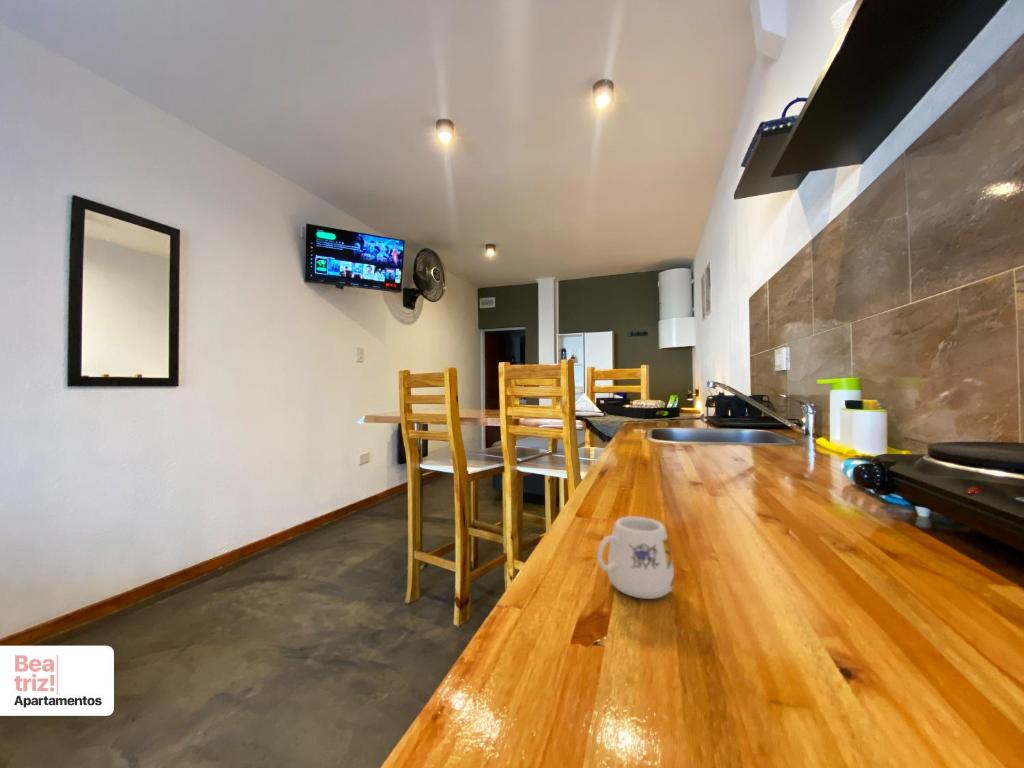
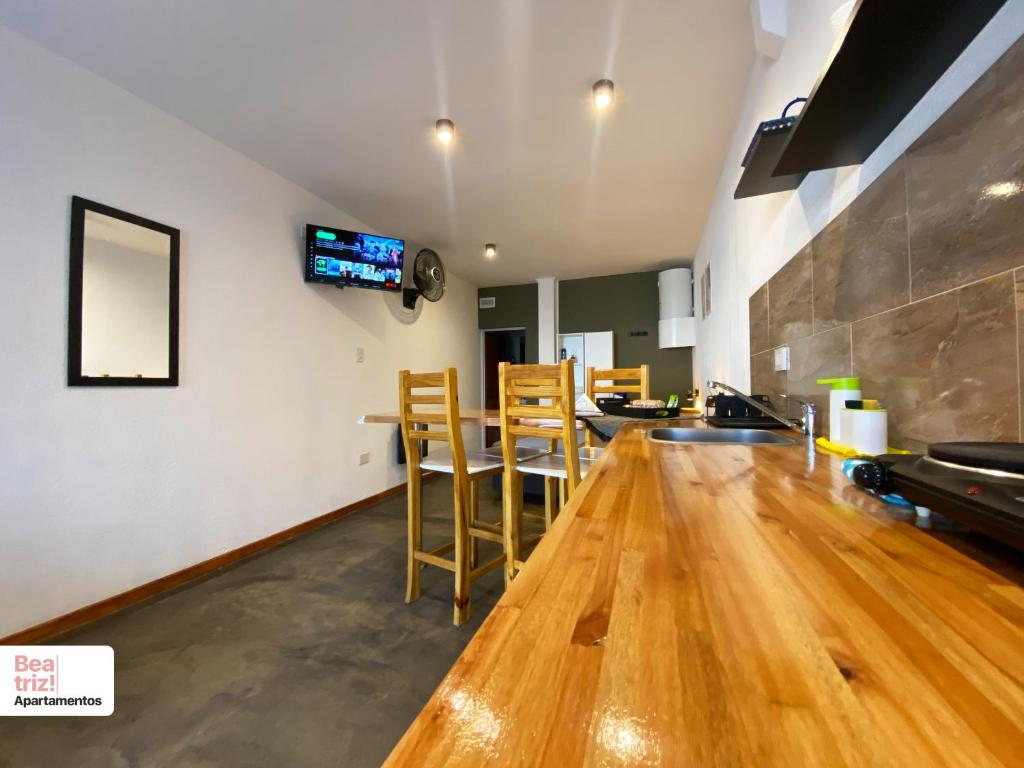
- mug [596,516,675,600]
